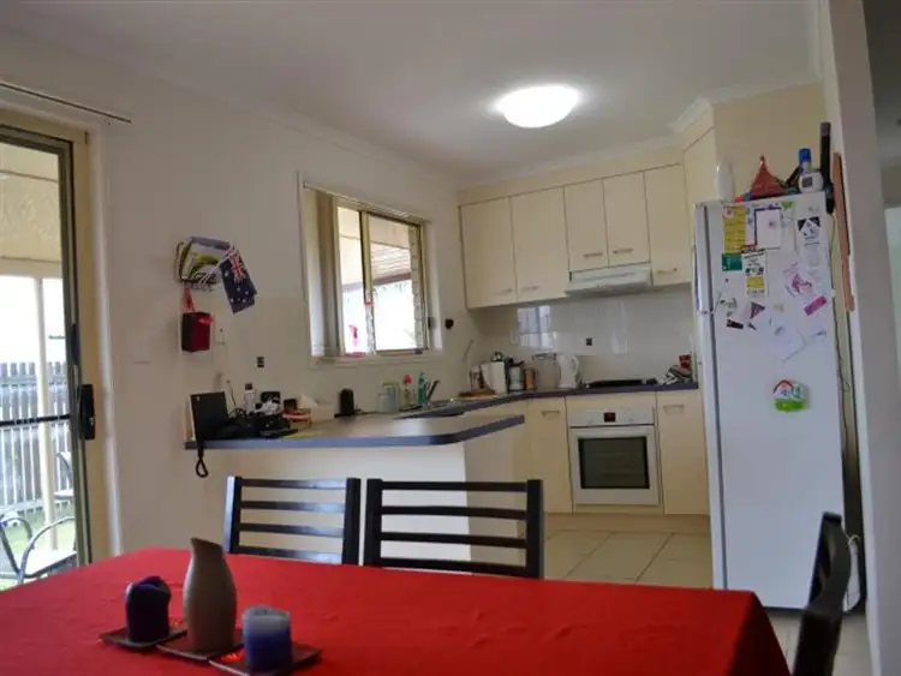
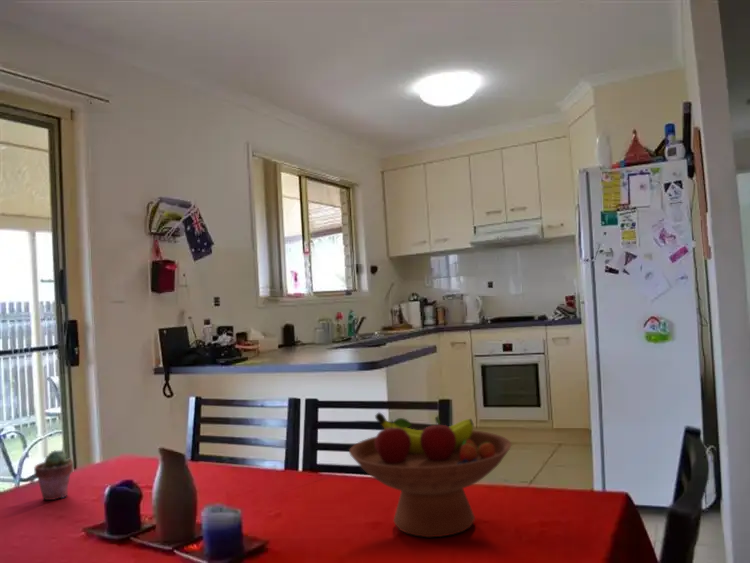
+ fruit bowl [348,411,512,539]
+ potted succulent [33,449,74,501]
